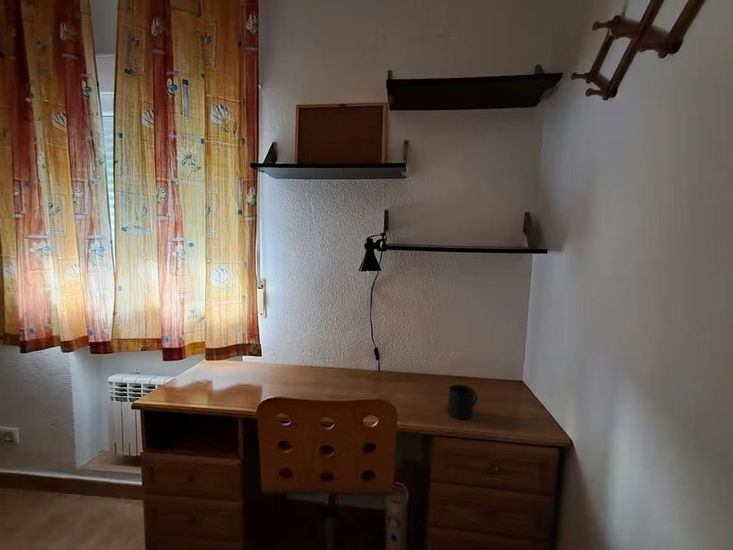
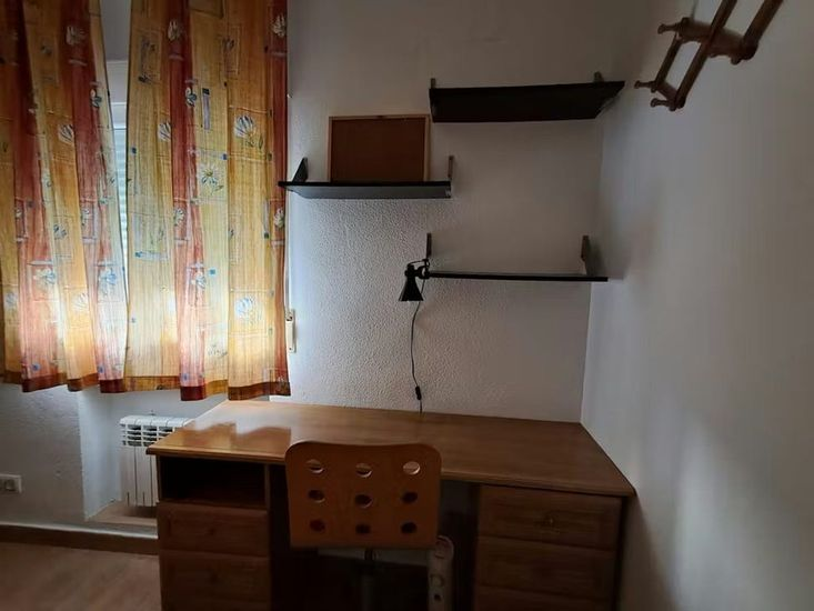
- mug [447,384,478,420]
